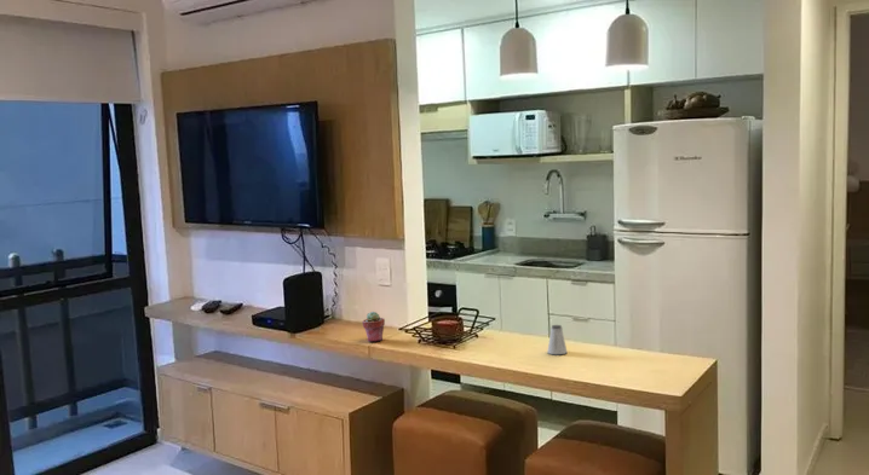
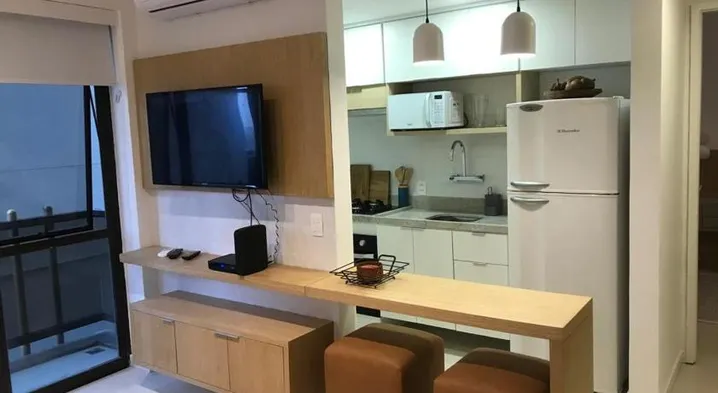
- saltshaker [546,324,569,355]
- potted succulent [362,311,386,343]
